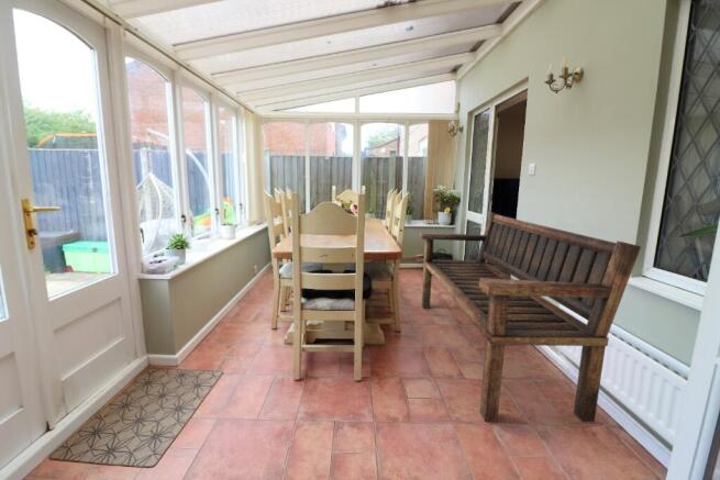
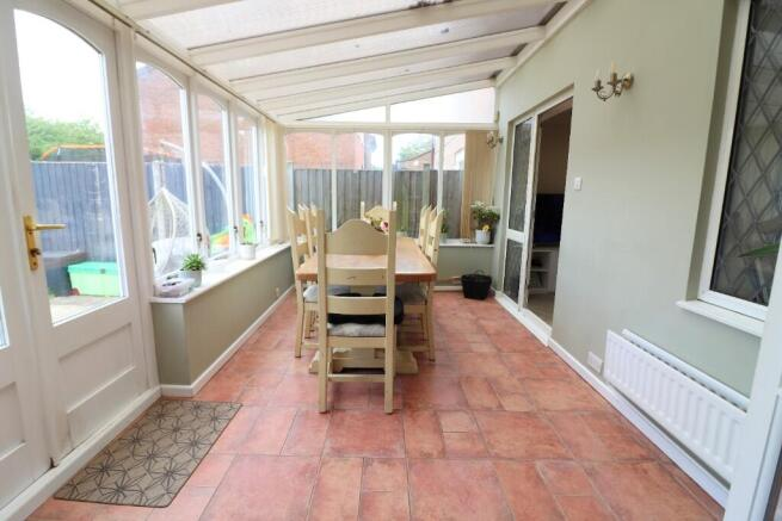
- bench [419,211,642,423]
